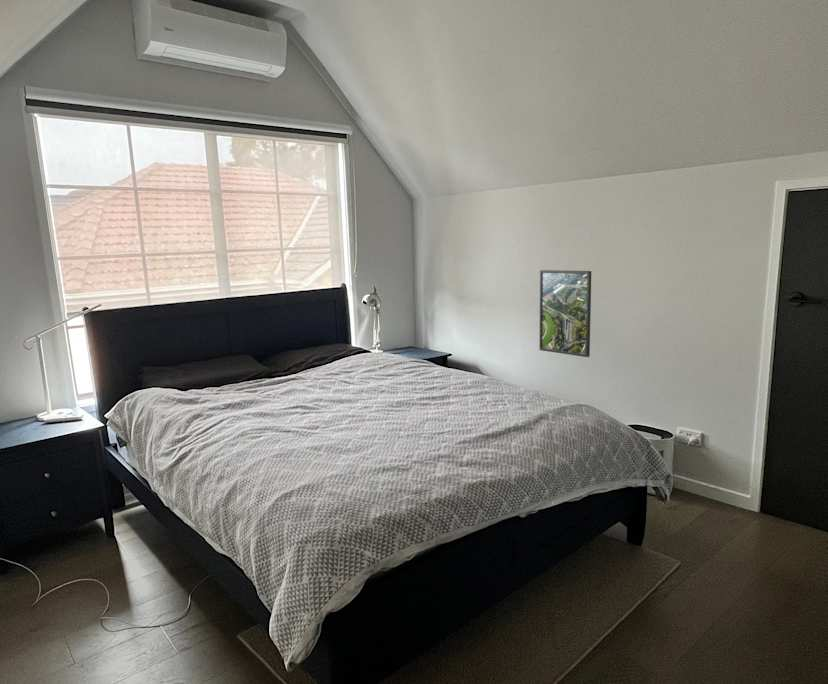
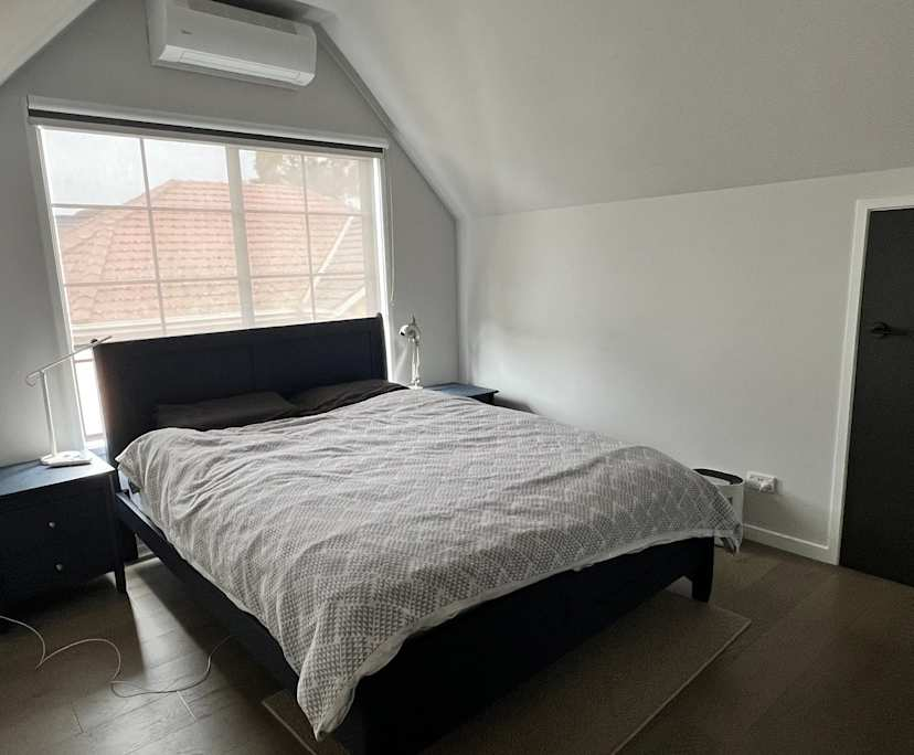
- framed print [539,269,592,358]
